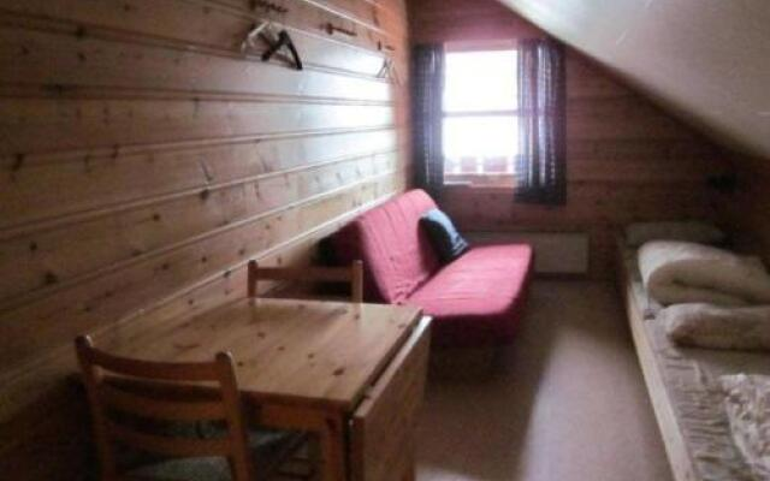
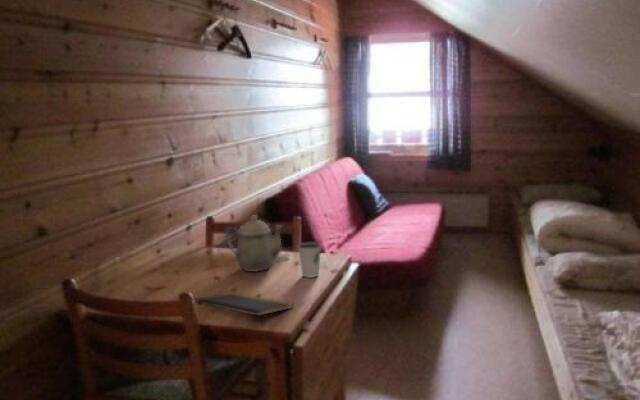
+ notepad [195,292,294,328]
+ dixie cup [296,242,323,279]
+ teapot [225,214,284,272]
